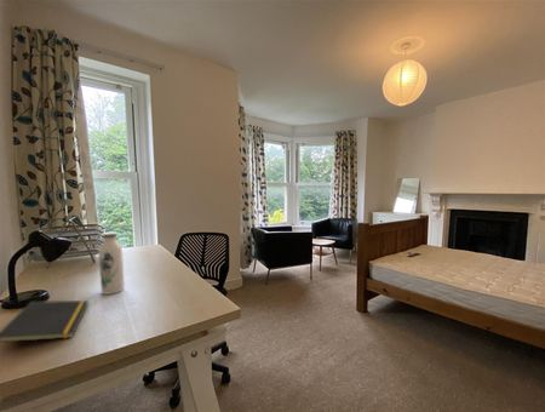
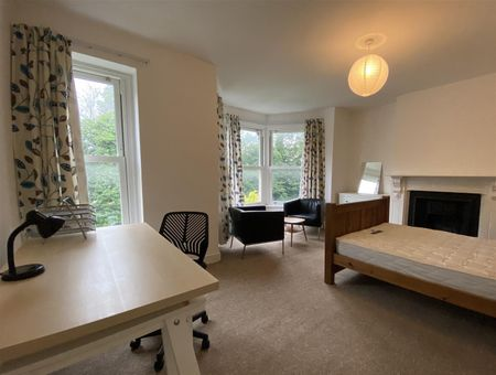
- water bottle [98,230,126,296]
- notepad [0,299,90,343]
